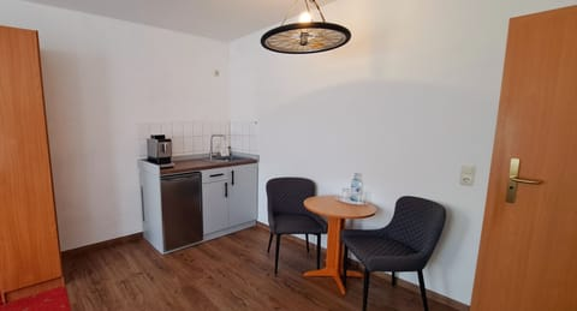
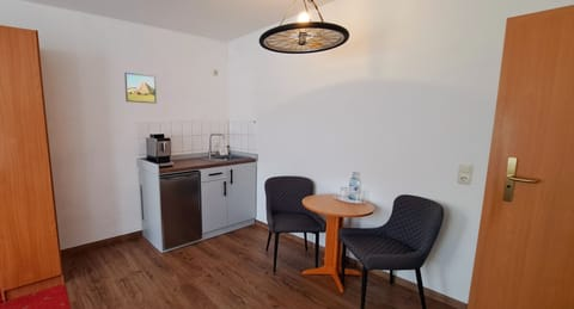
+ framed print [123,72,158,105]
